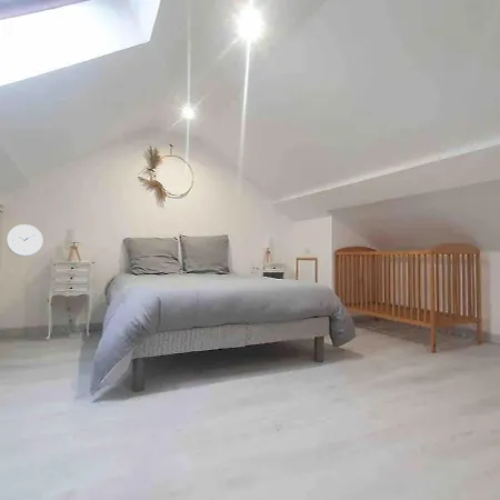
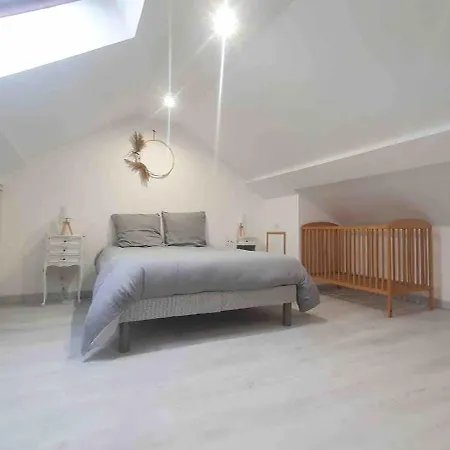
- wall clock [6,223,44,257]
